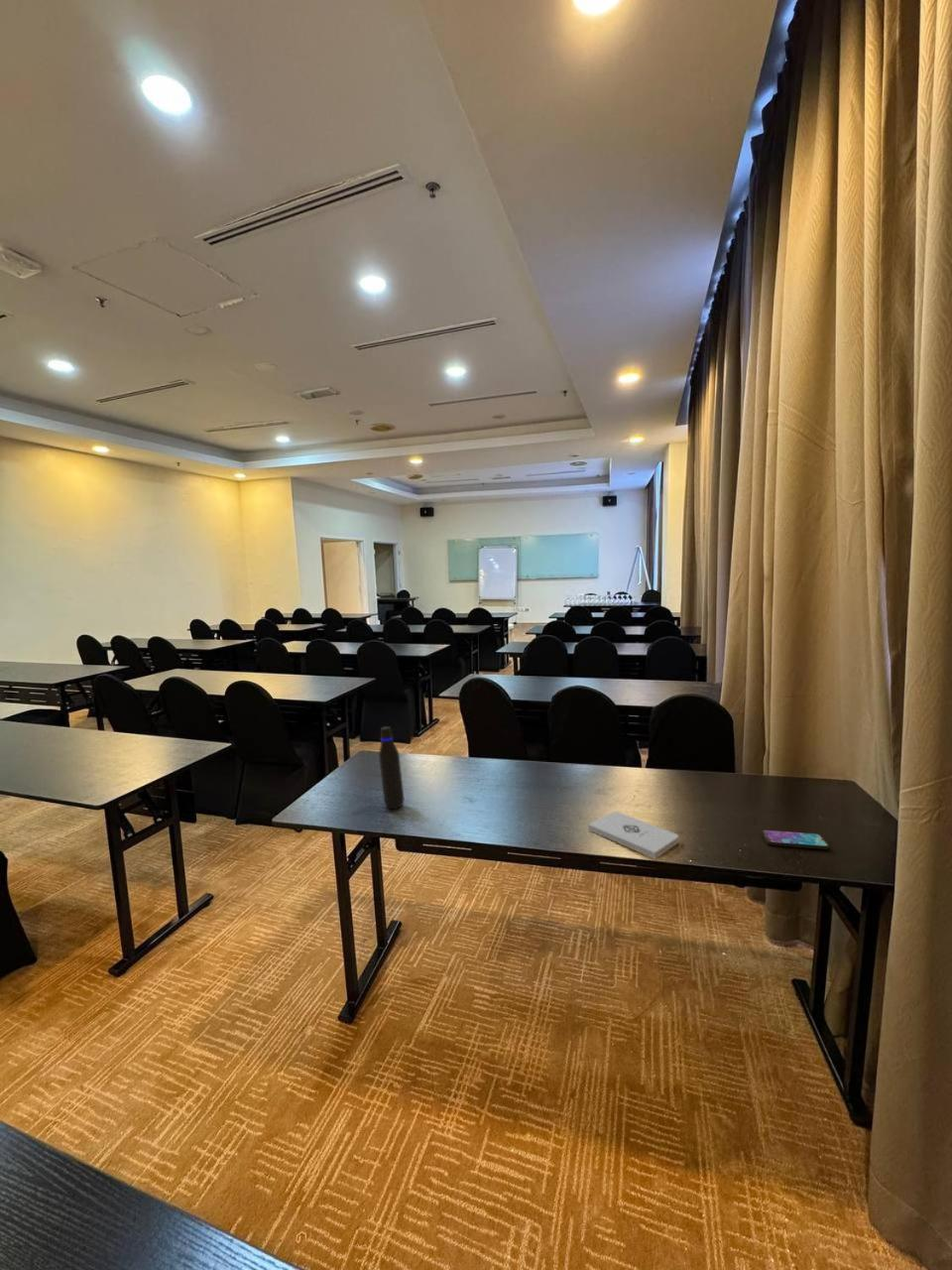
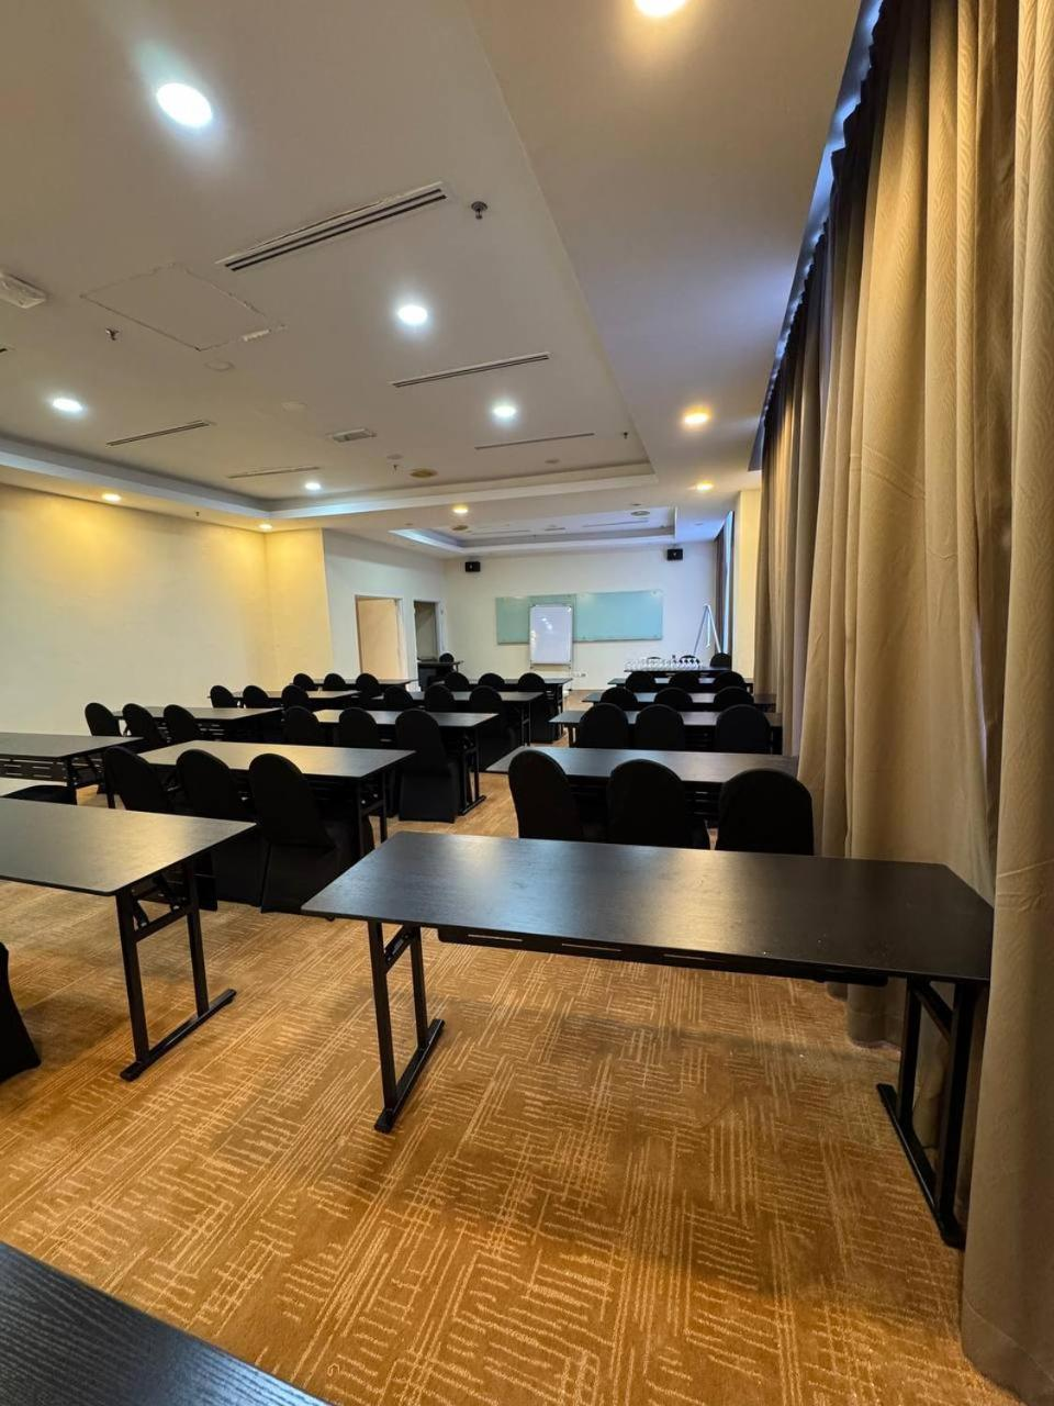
- water bottle [378,725,405,811]
- notepad [587,811,679,859]
- smartphone [760,829,830,850]
